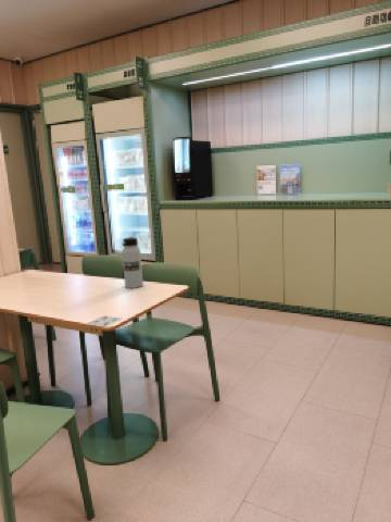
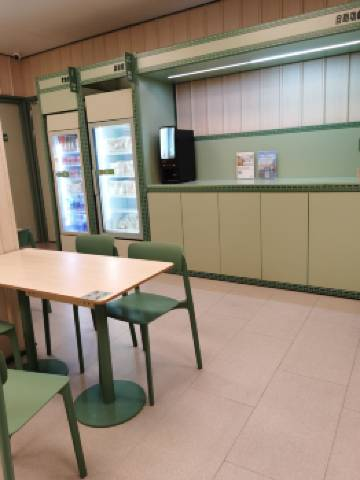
- water bottle [121,236,144,289]
